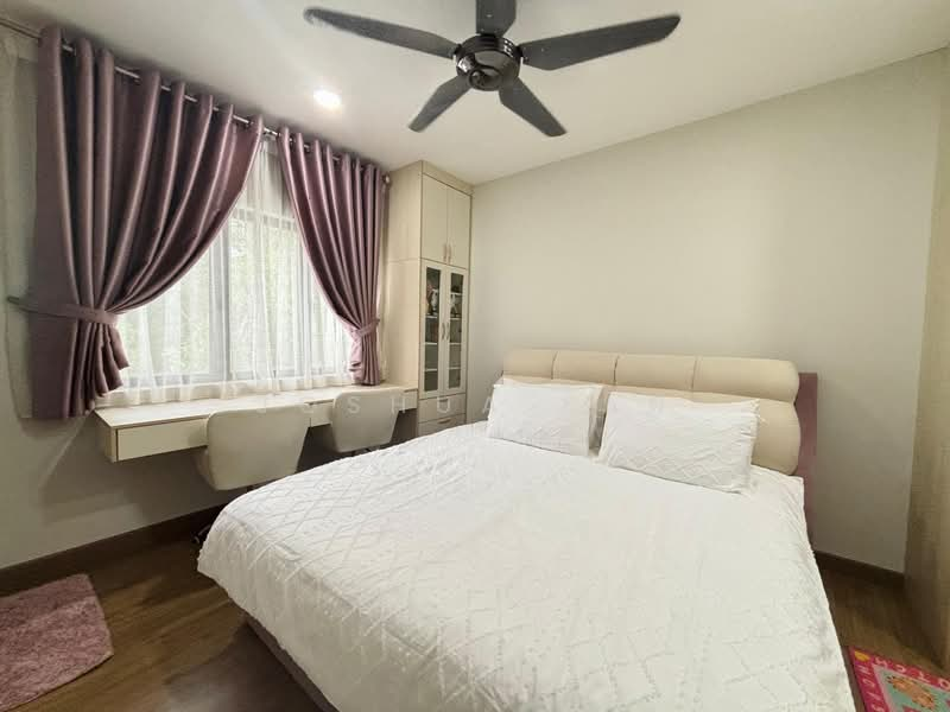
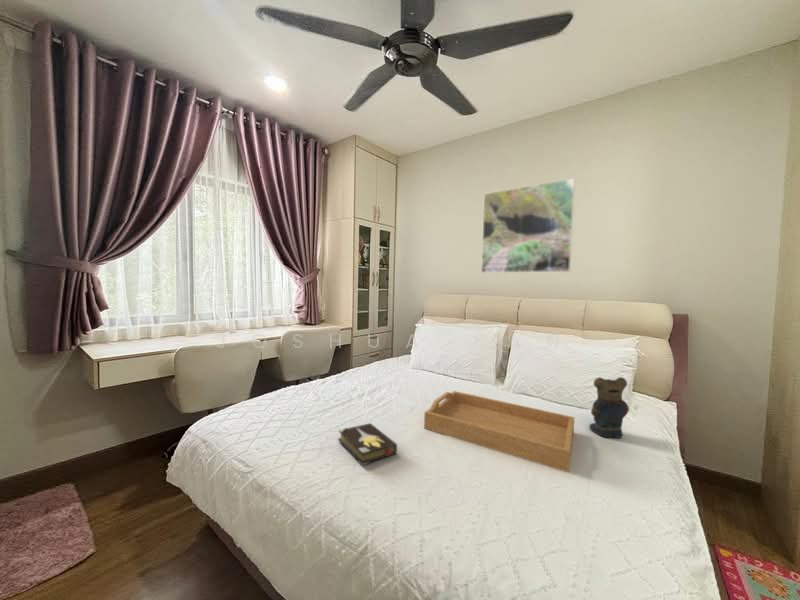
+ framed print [480,177,576,274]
+ hardback book [337,422,398,466]
+ teddy bear [588,376,630,439]
+ serving tray [423,390,575,473]
